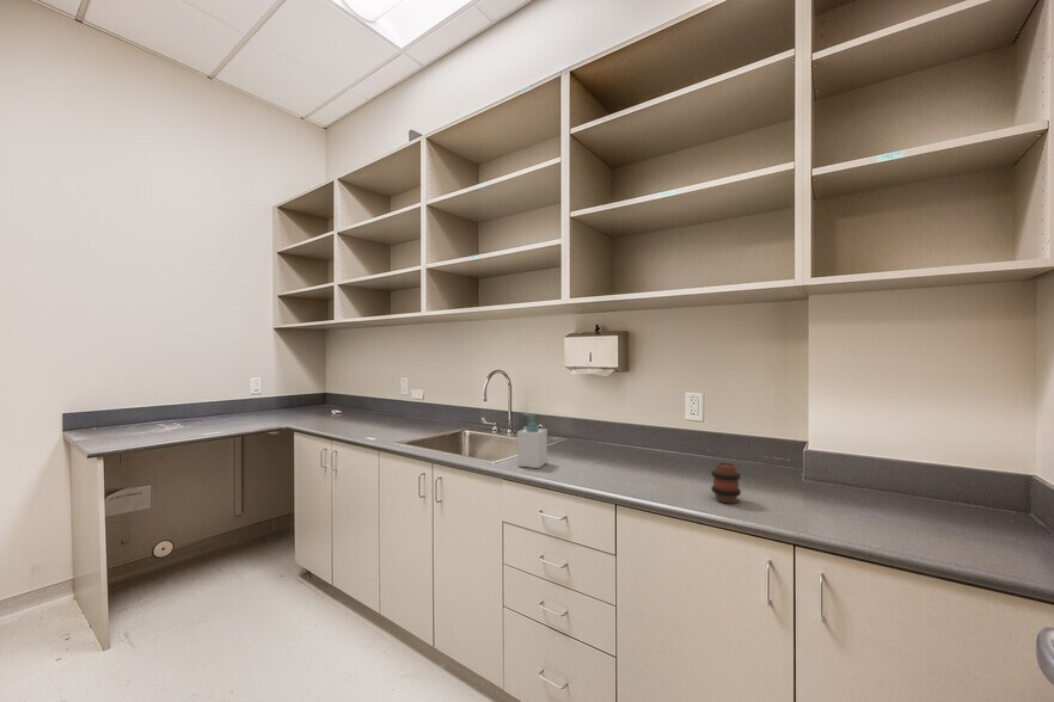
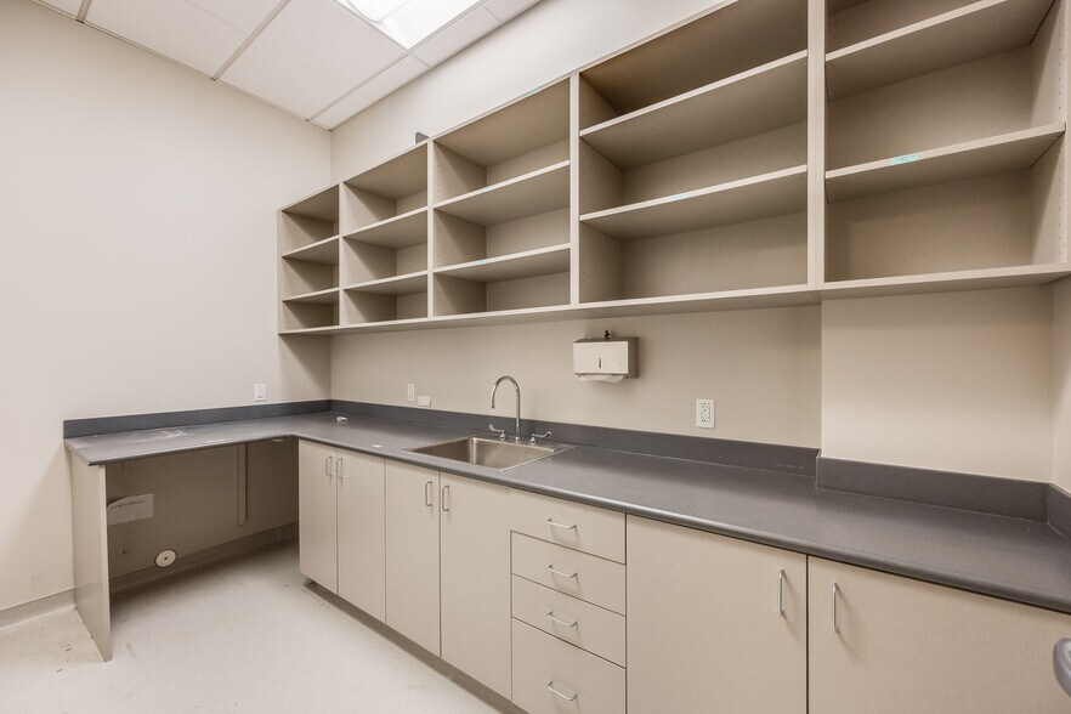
- soap bottle [516,412,549,469]
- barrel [710,462,742,504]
